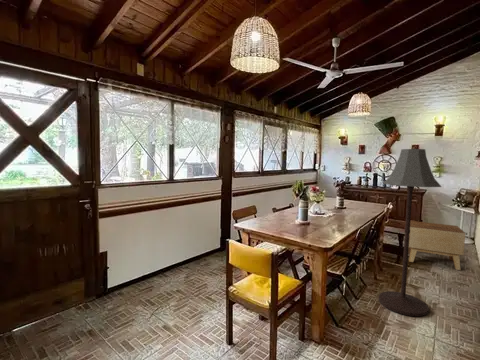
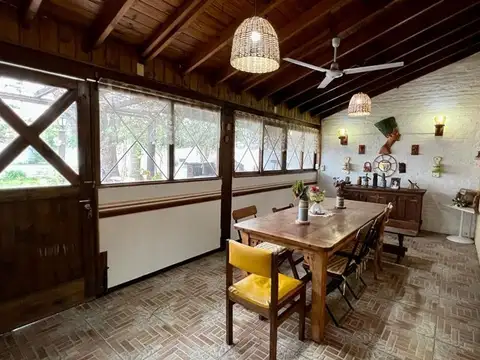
- floor lamp [378,148,442,317]
- side table [408,220,466,271]
